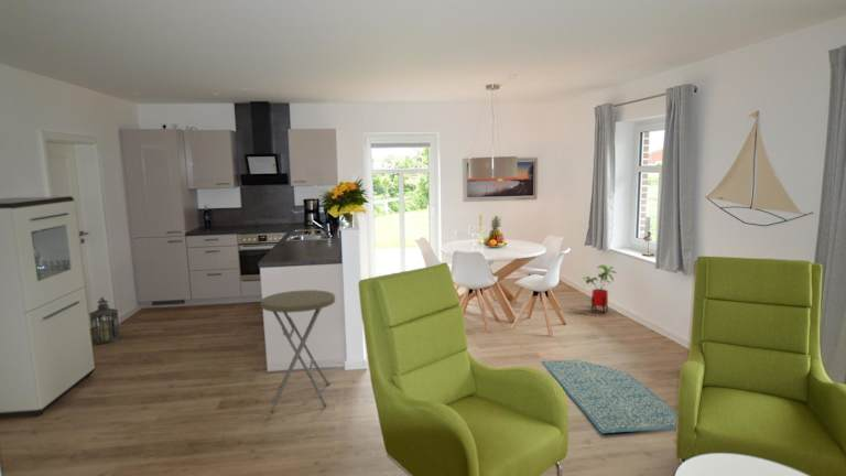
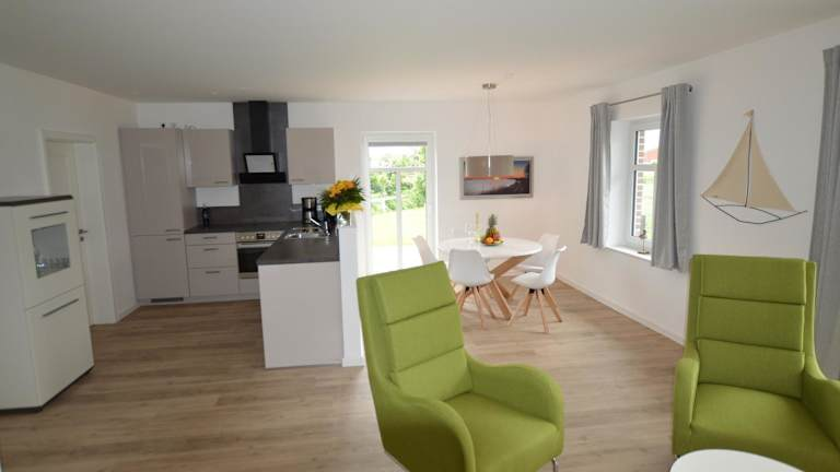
- rug [540,358,677,434]
- lantern [88,296,121,345]
- house plant [583,263,618,315]
- side table [260,289,336,413]
